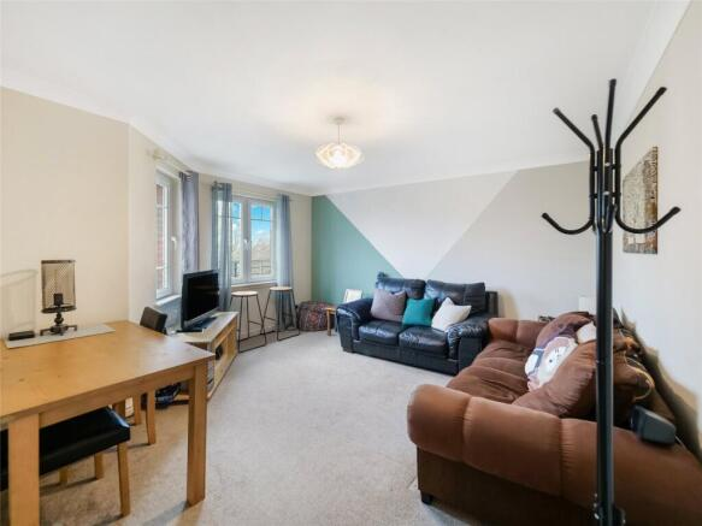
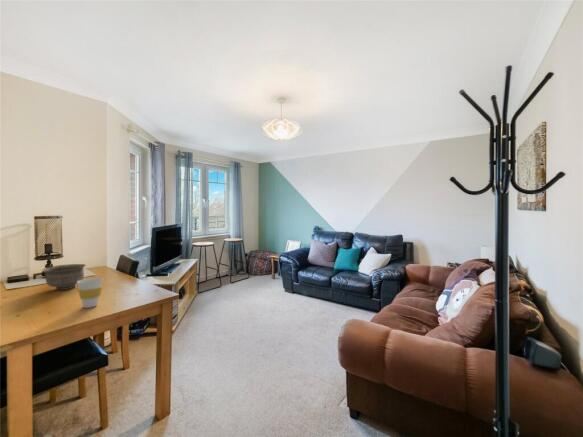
+ bowl [42,263,87,291]
+ cup [77,277,104,309]
